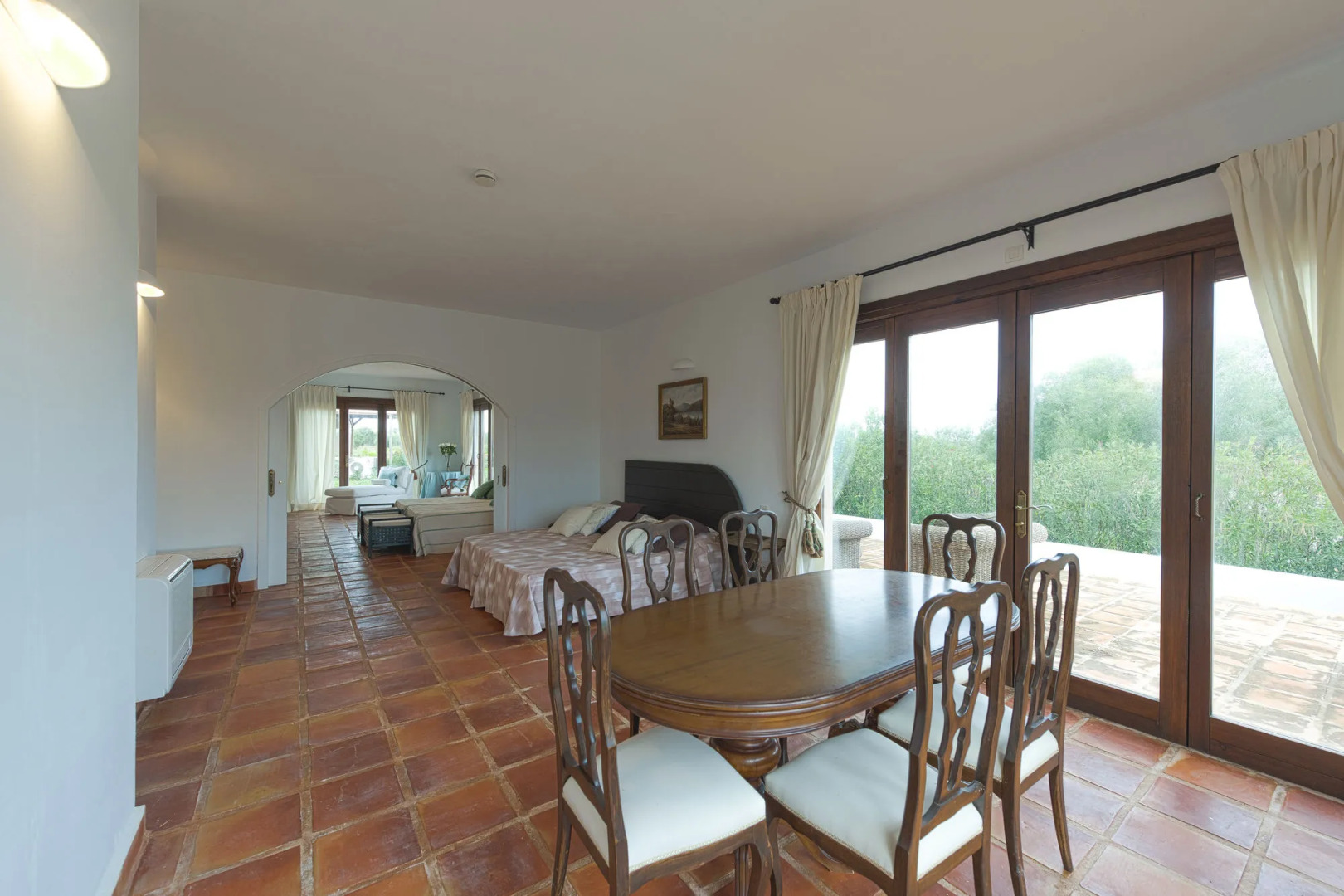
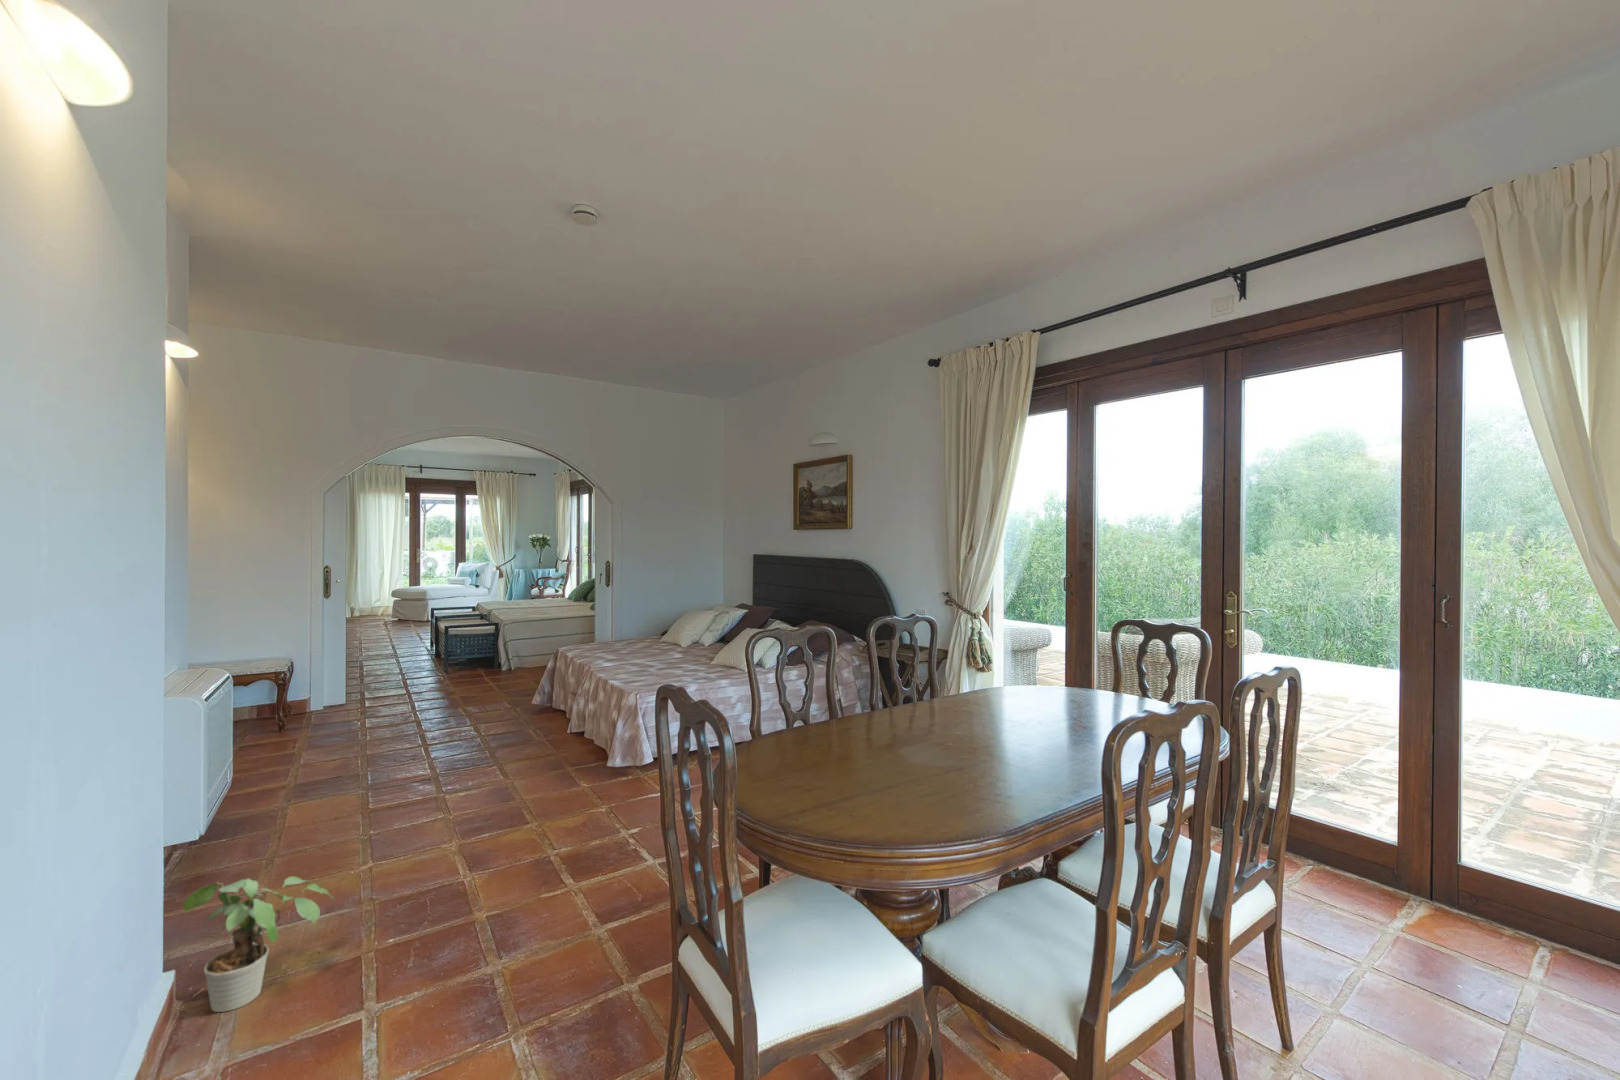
+ potted plant [182,875,335,1012]
